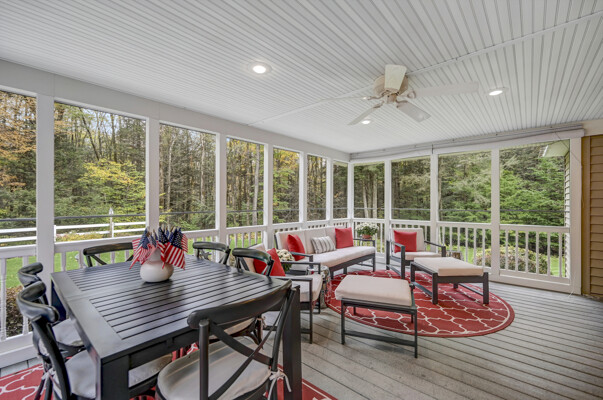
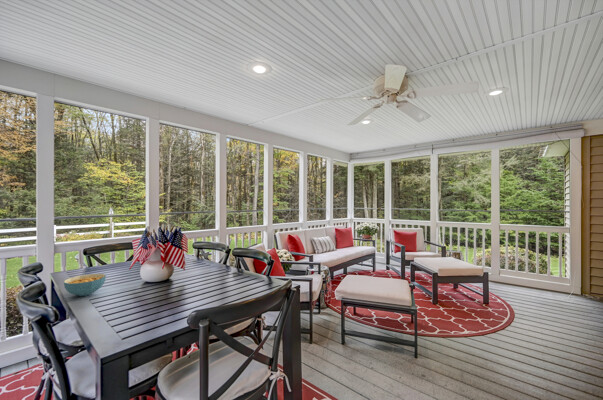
+ cereal bowl [63,273,107,297]
